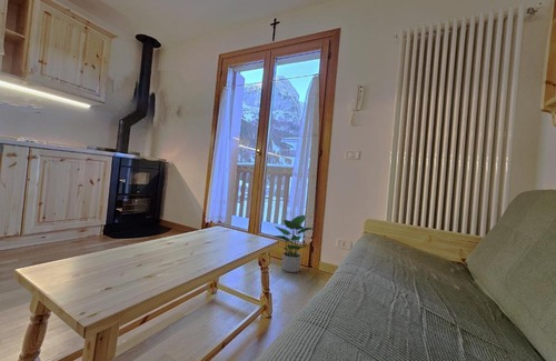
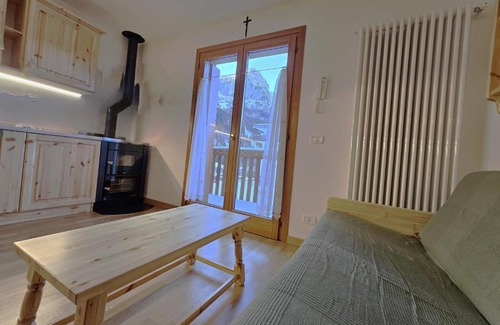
- potted plant [272,214,315,273]
